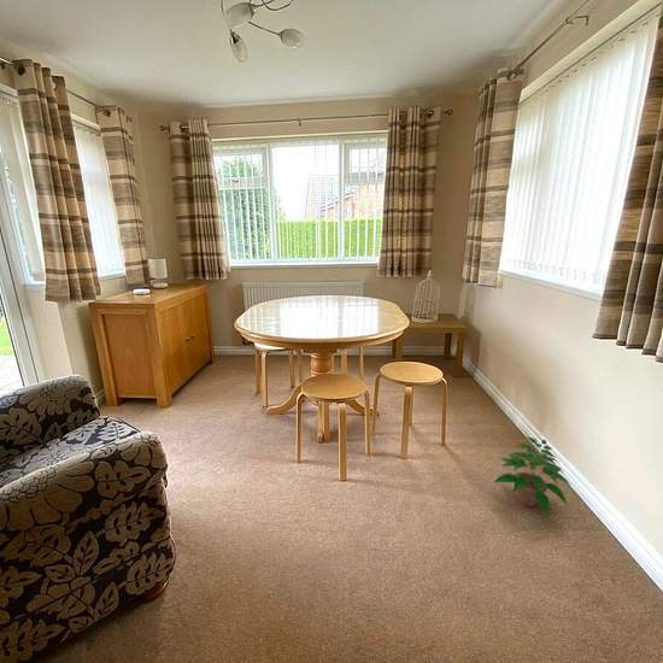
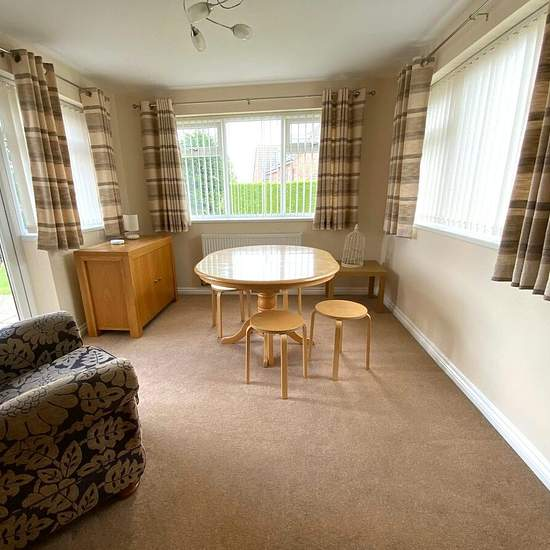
- potted plant [492,436,573,516]
